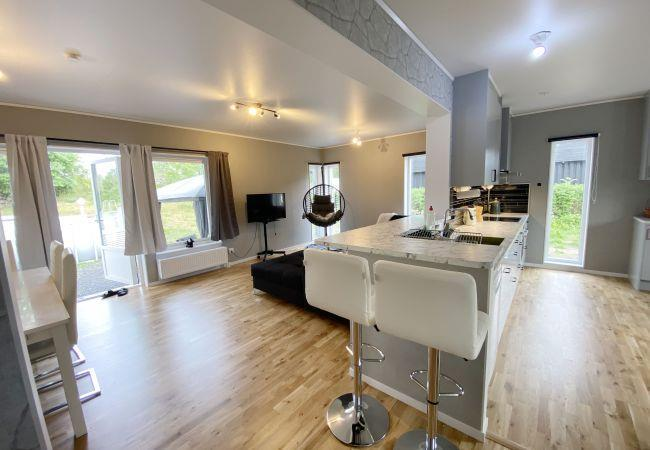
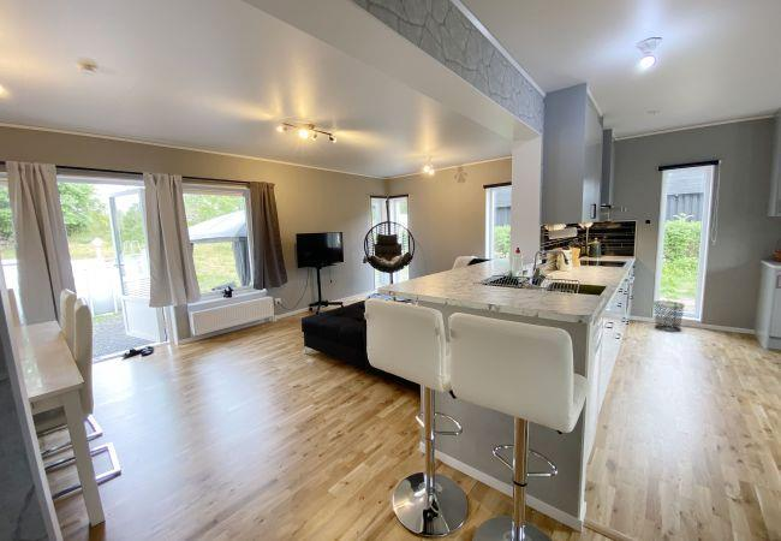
+ waste bin [652,301,686,333]
